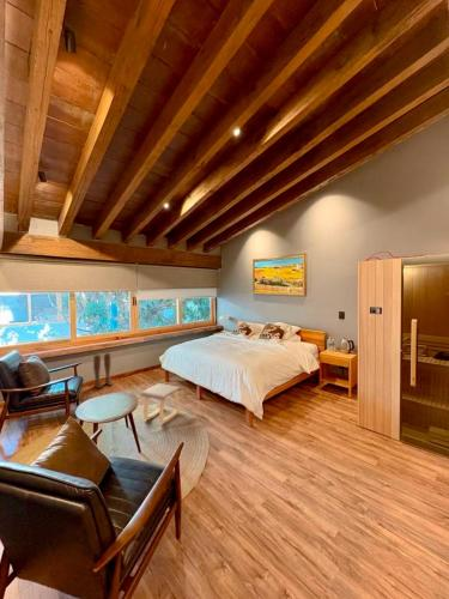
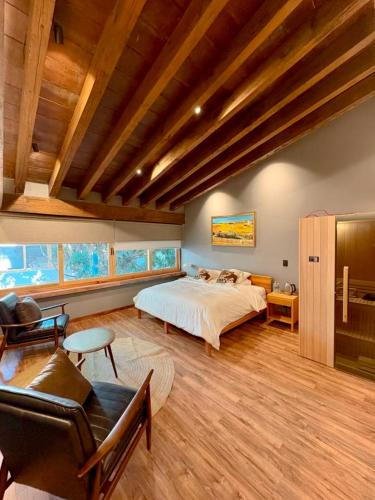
- stool [140,382,183,425]
- boots [92,352,114,389]
